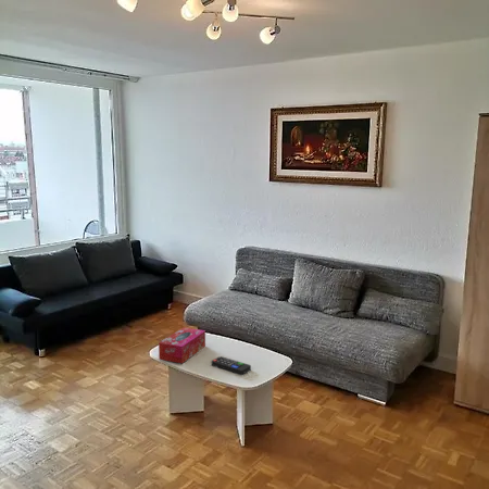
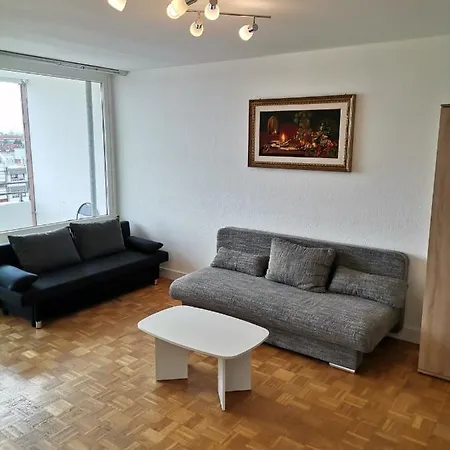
- remote control [211,355,252,376]
- tissue box [158,326,206,364]
